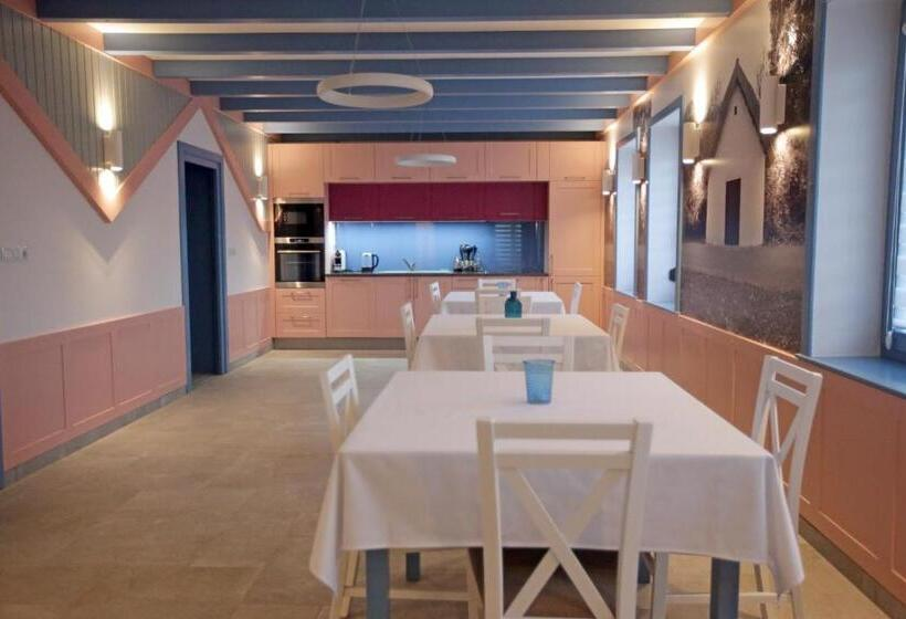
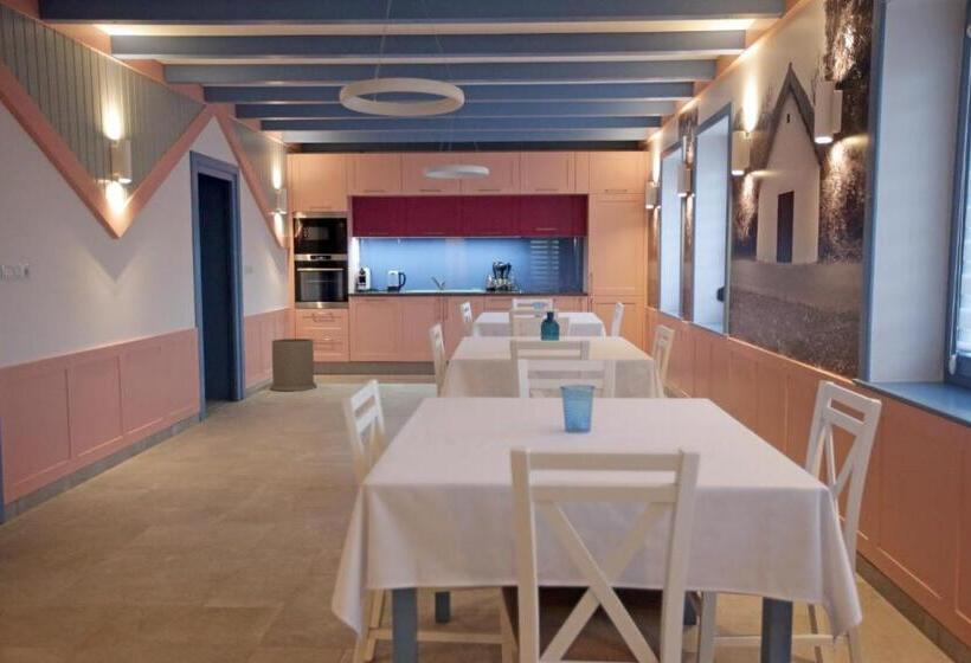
+ trash can [269,337,317,392]
